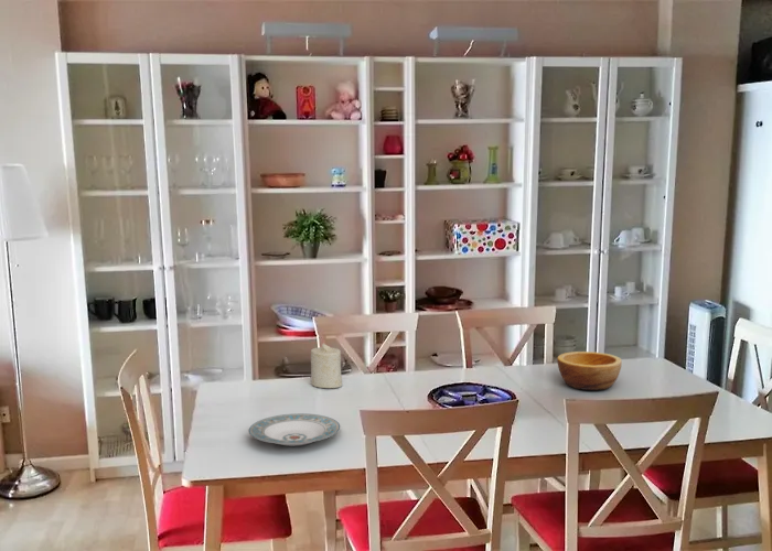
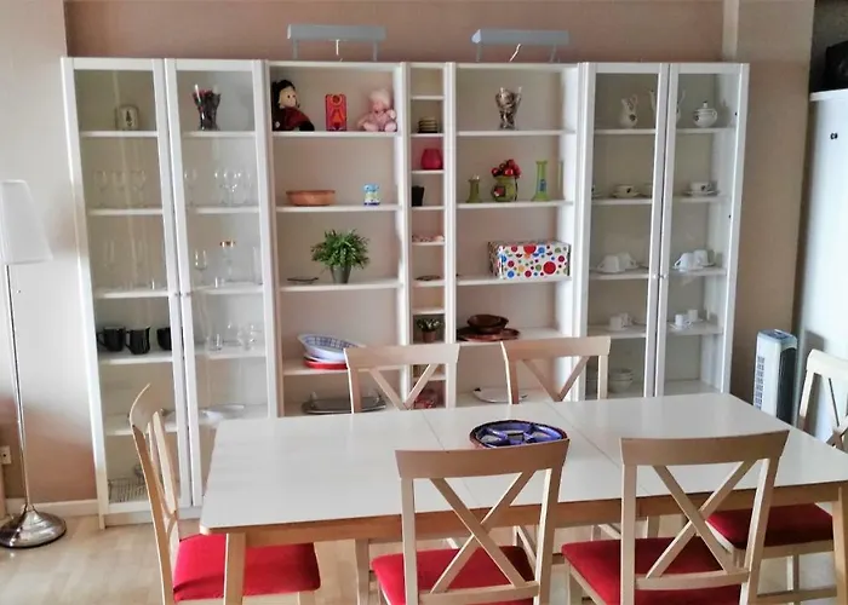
- plate [248,412,341,447]
- candle [310,342,343,389]
- bowl [556,350,623,391]
